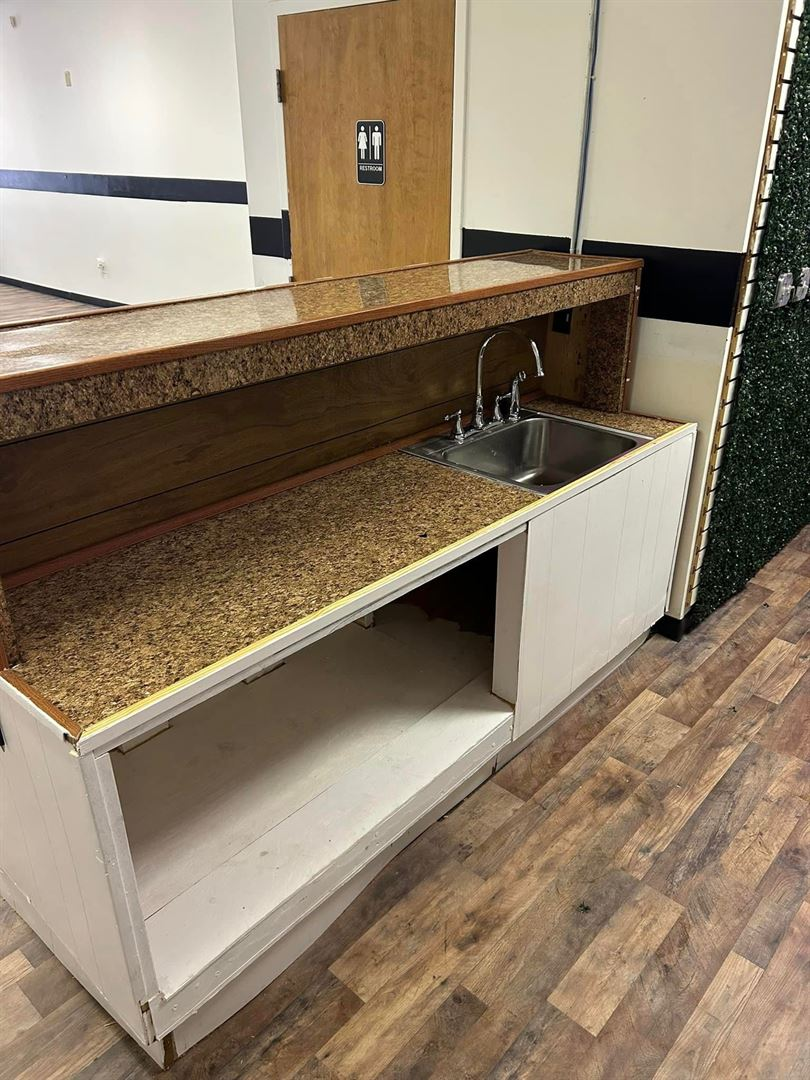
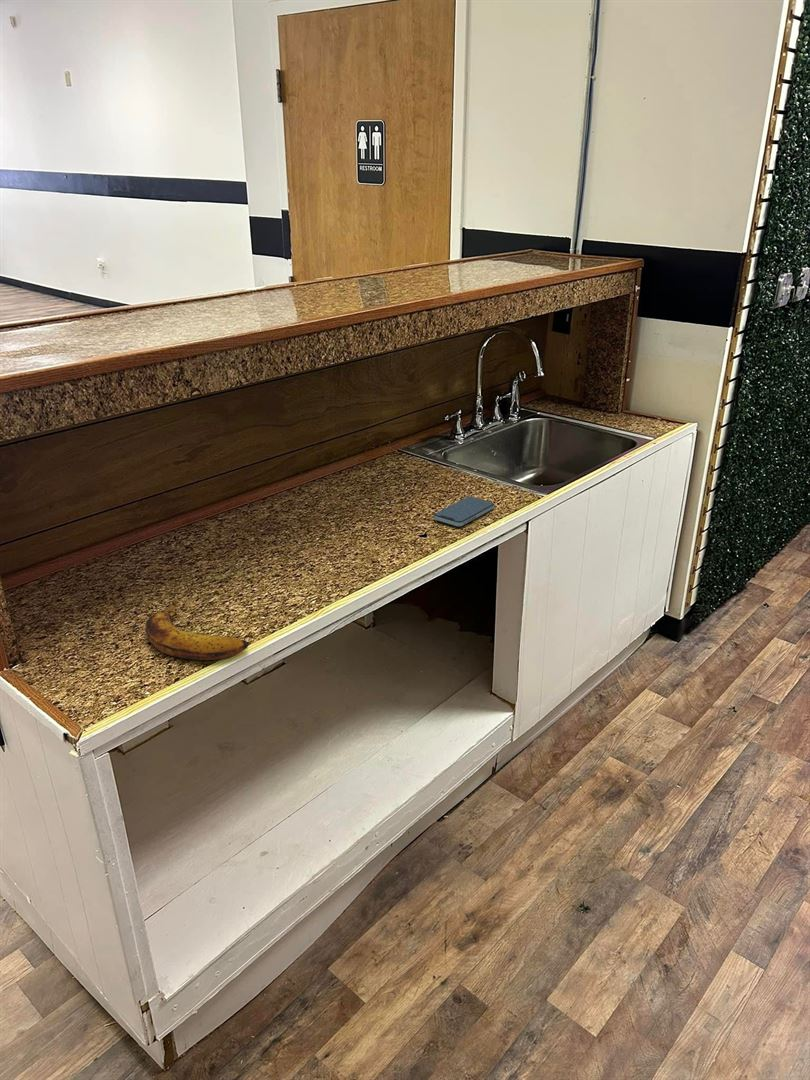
+ banana [145,600,249,662]
+ smartphone [433,496,495,527]
